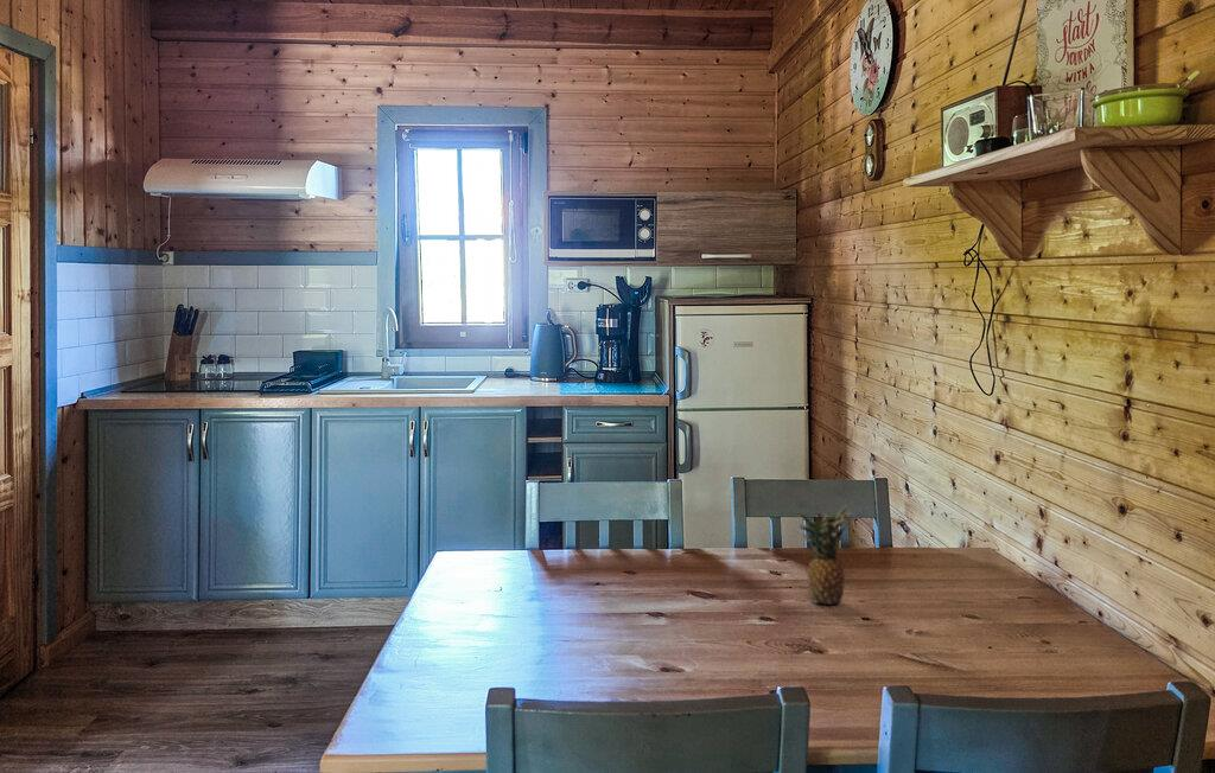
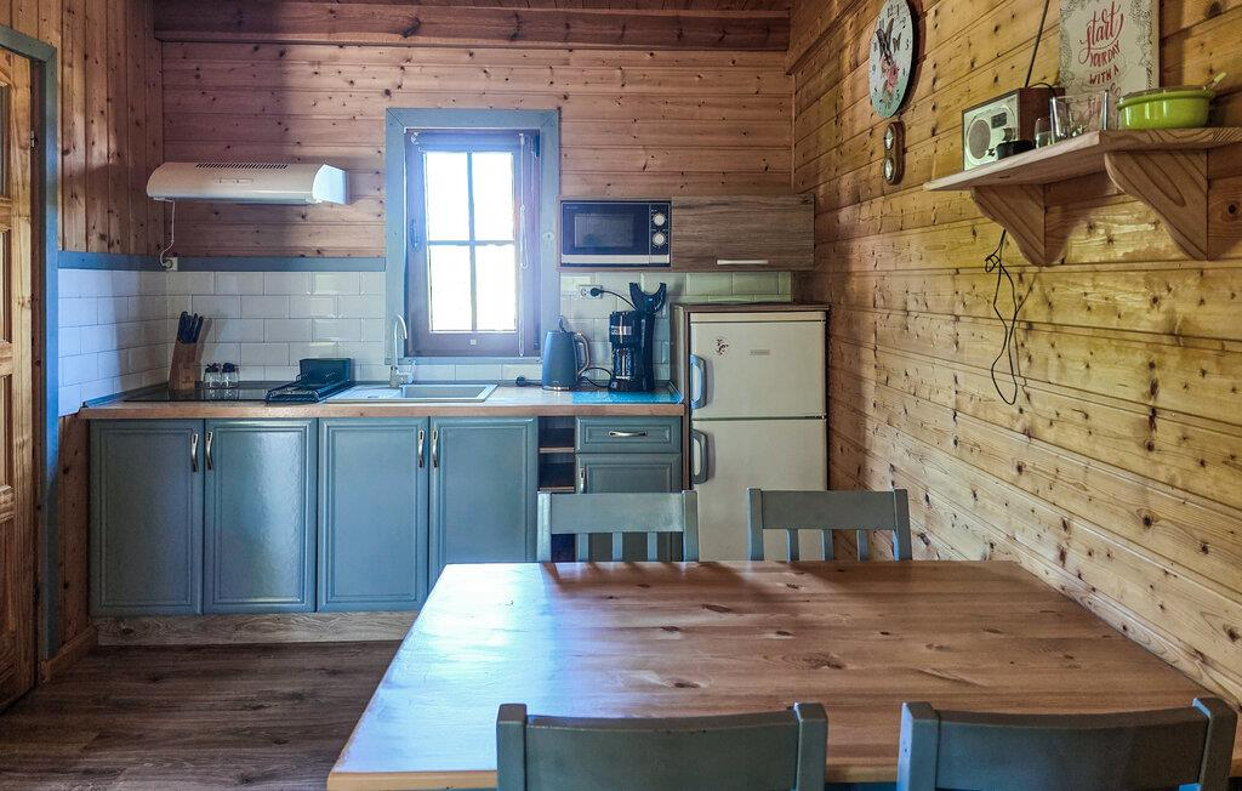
- fruit [797,504,854,606]
